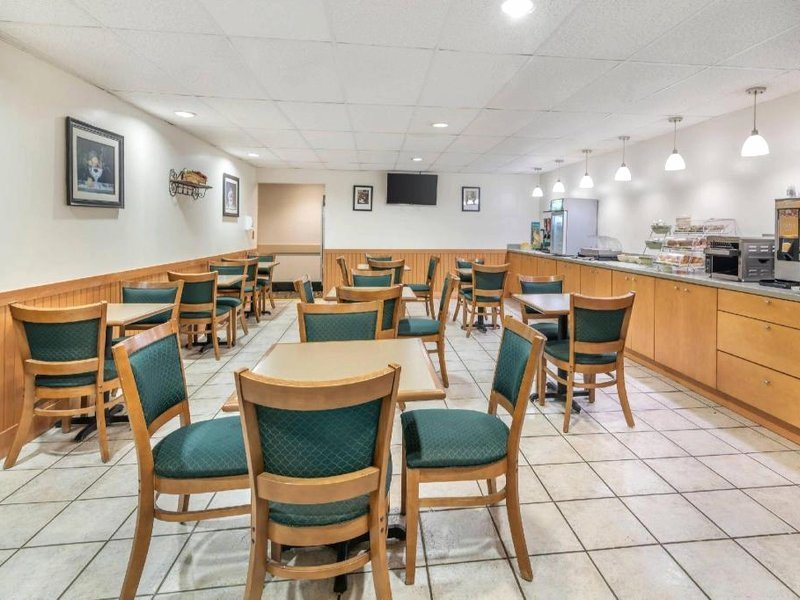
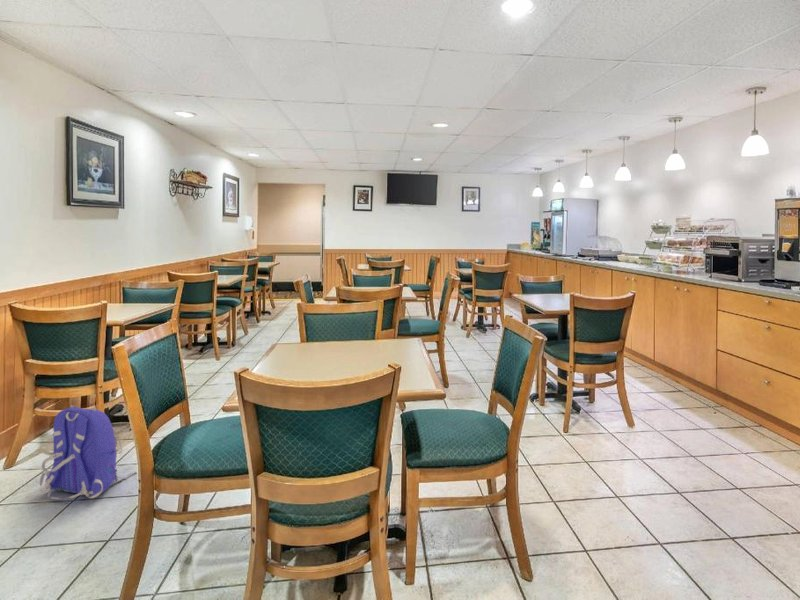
+ backpack [24,404,138,501]
